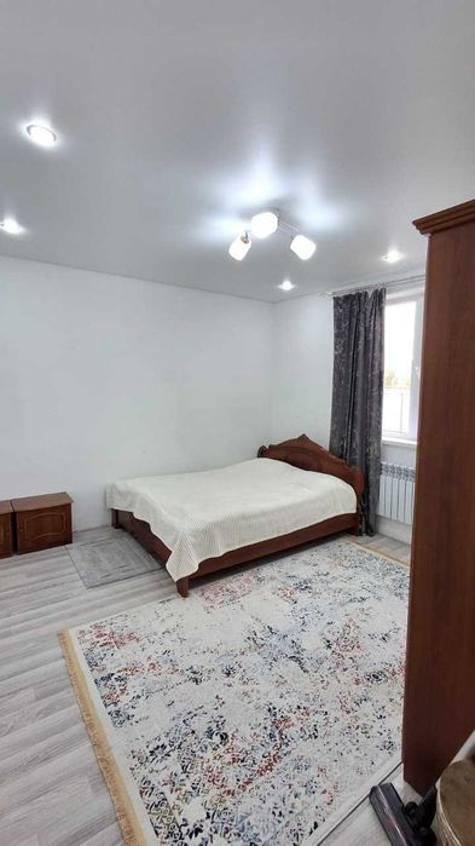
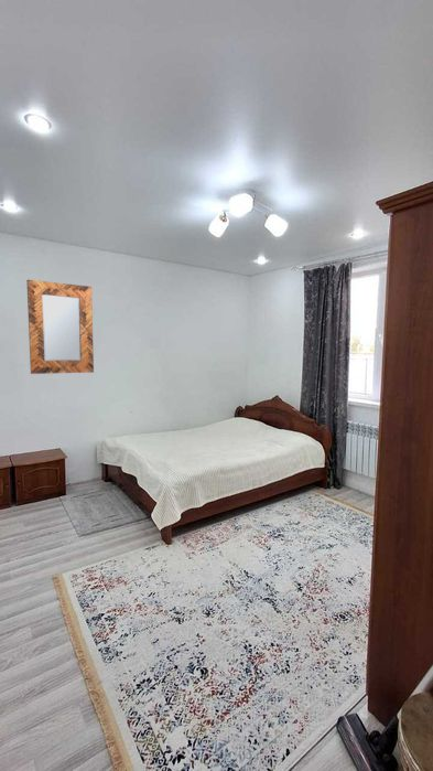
+ home mirror [25,279,95,375]
